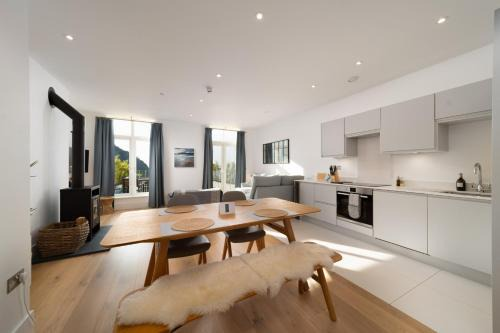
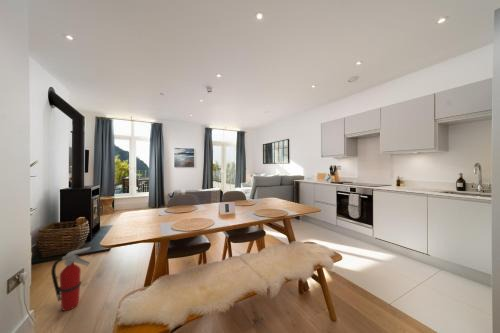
+ fire extinguisher [50,246,92,312]
